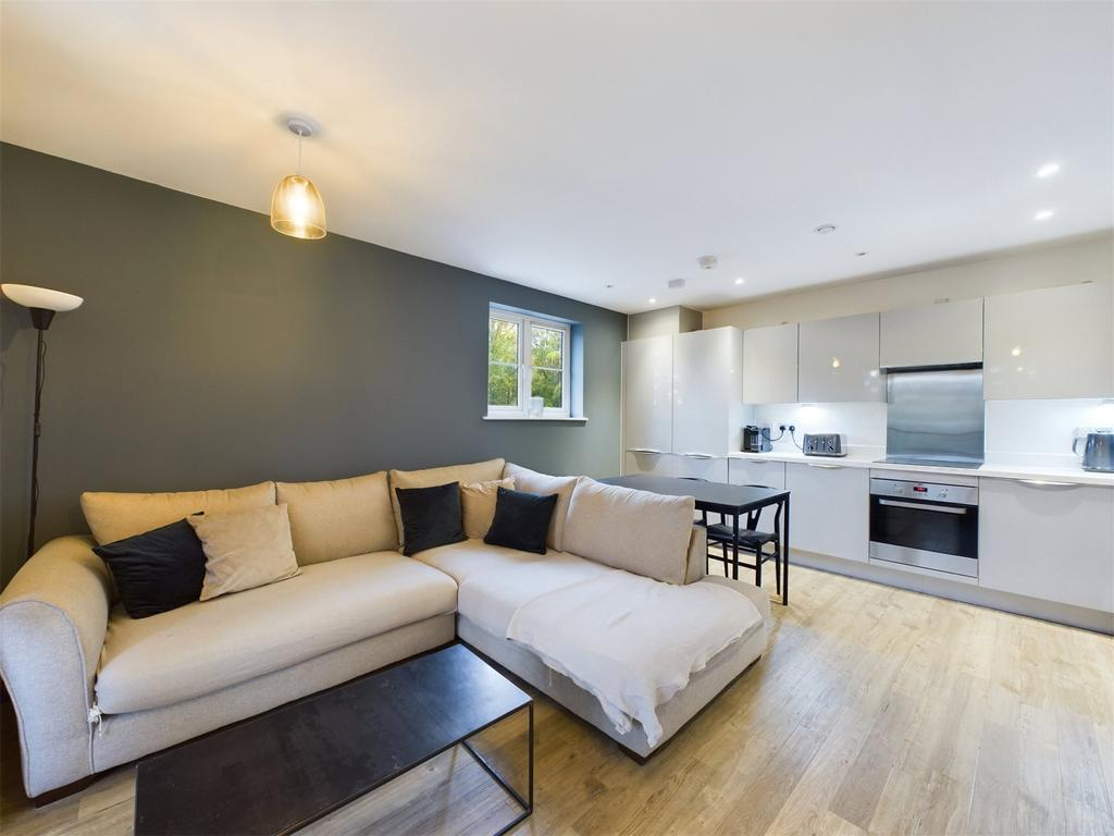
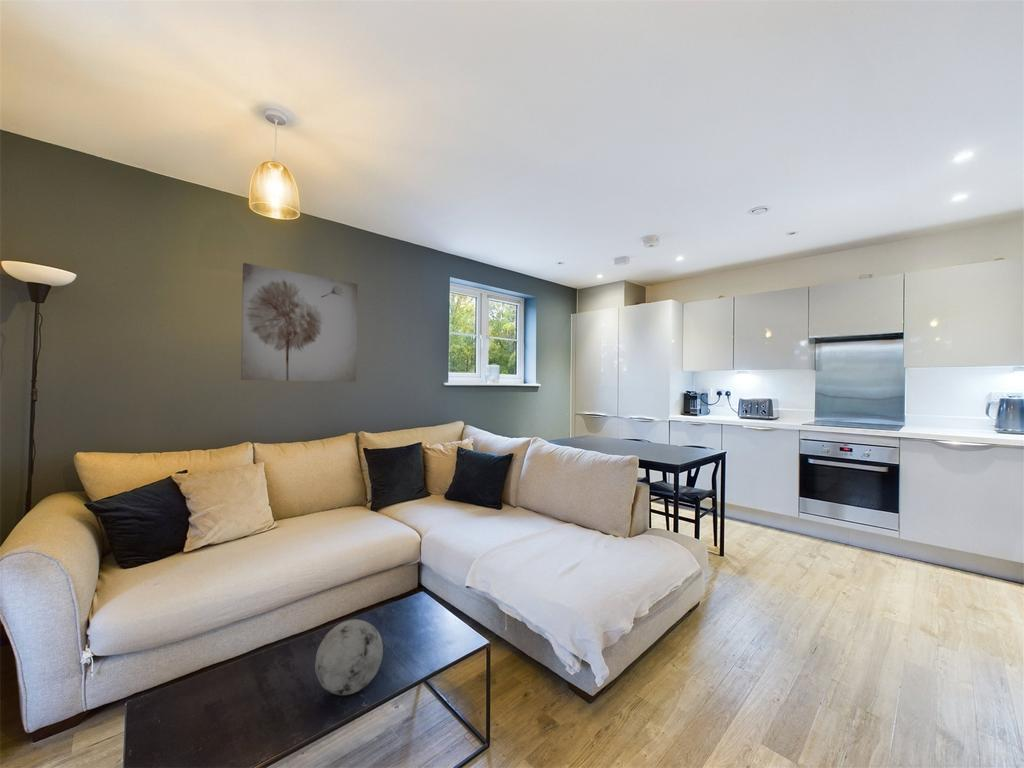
+ wall art [240,262,359,383]
+ decorative orb [314,619,384,696]
